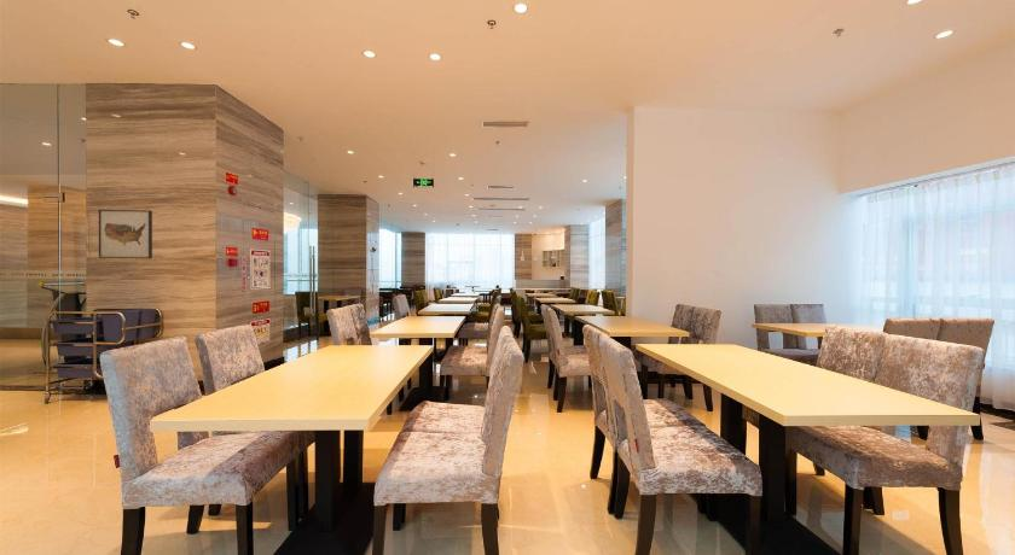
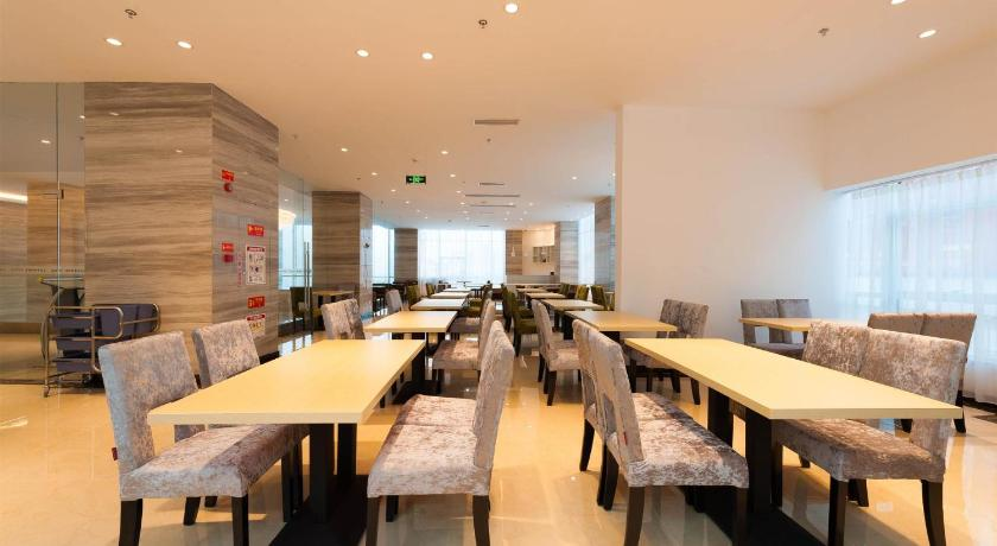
- wall art [98,209,153,259]
